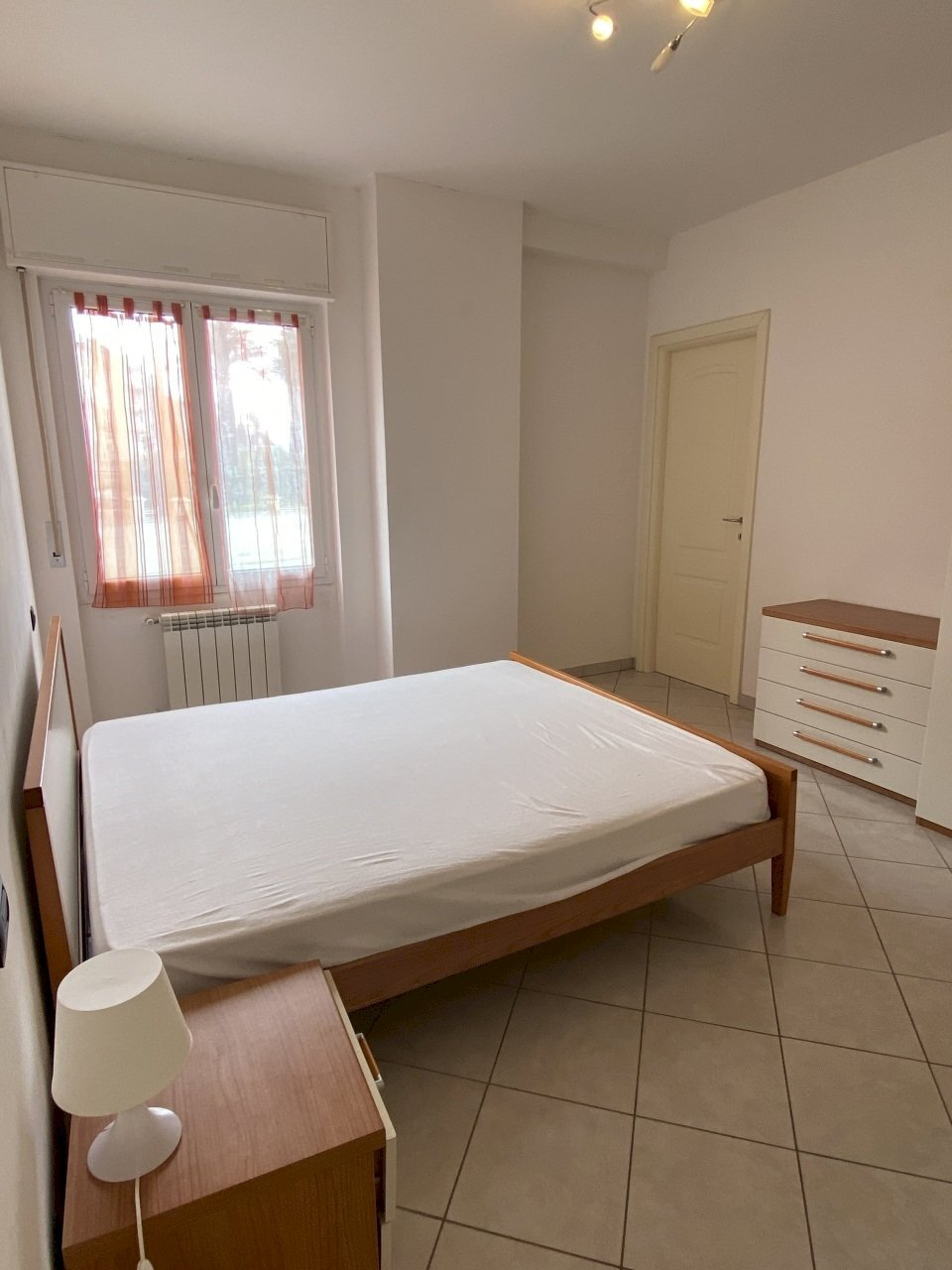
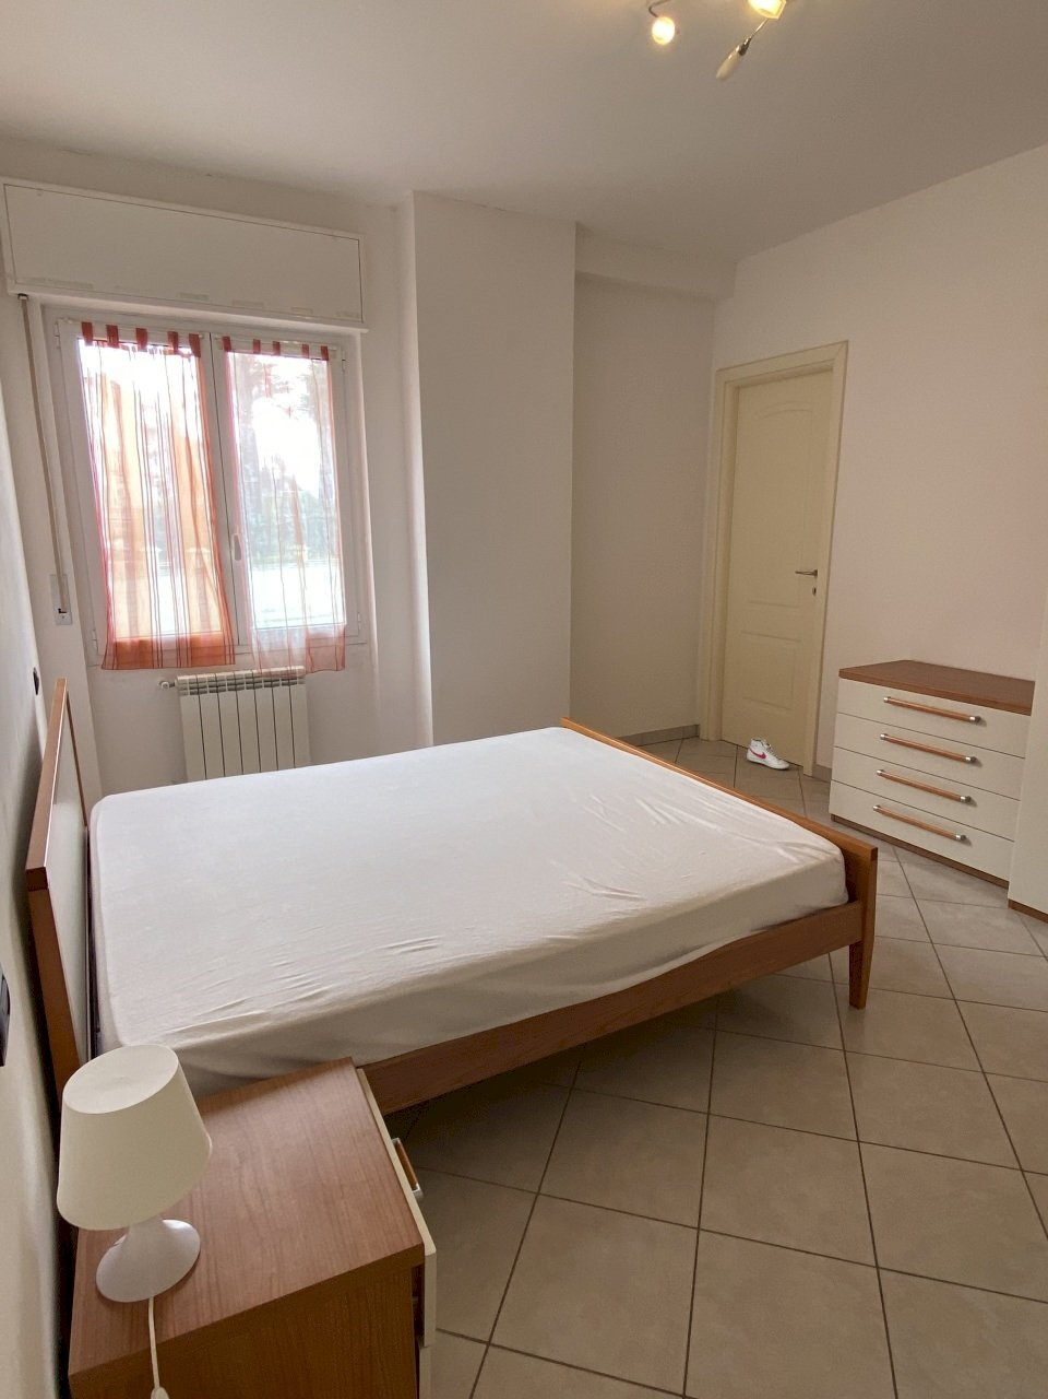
+ shoe [745,737,790,770]
